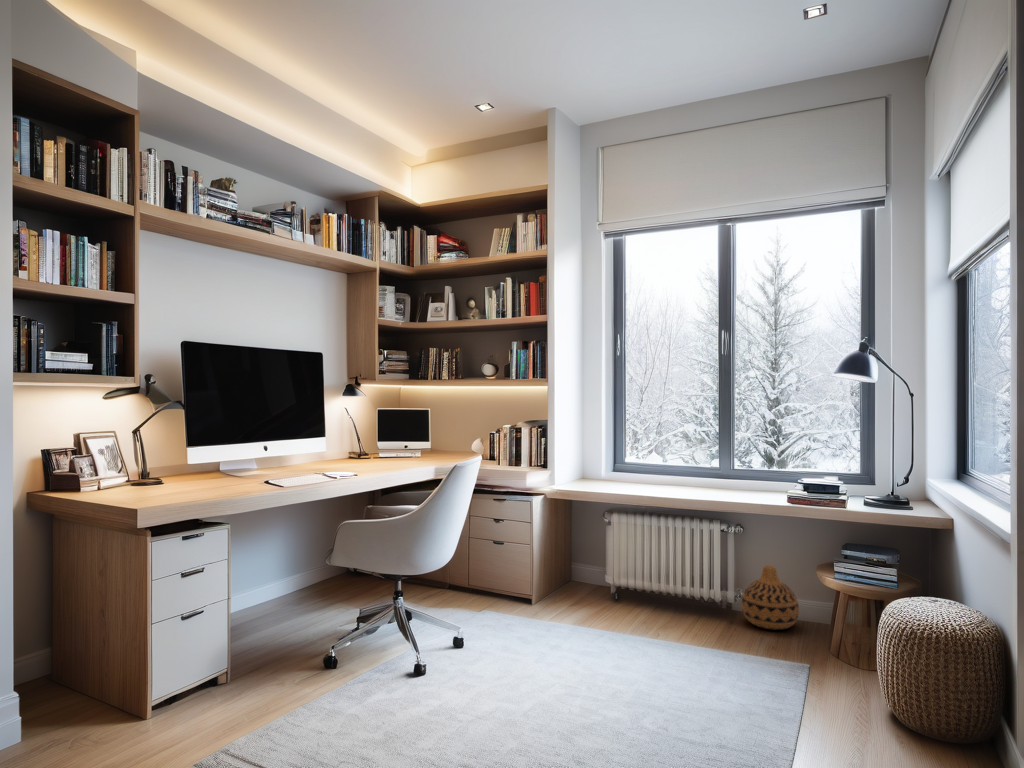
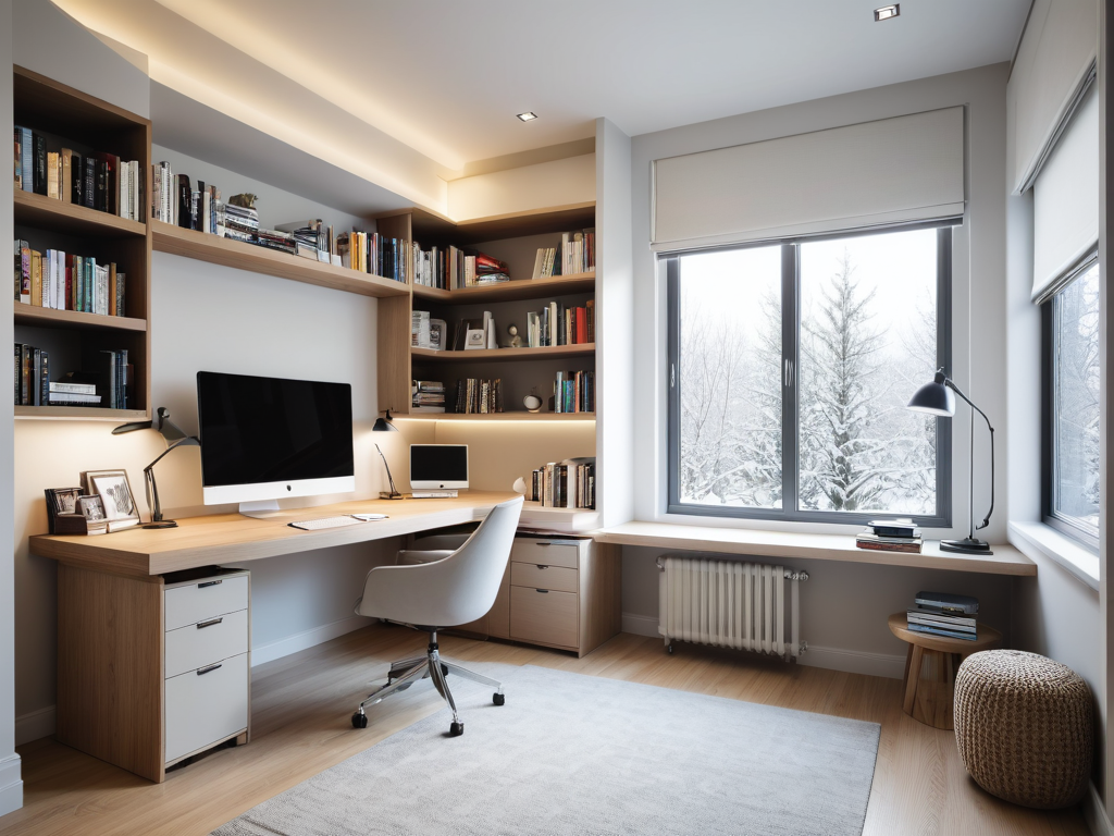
- vase [740,564,800,631]
